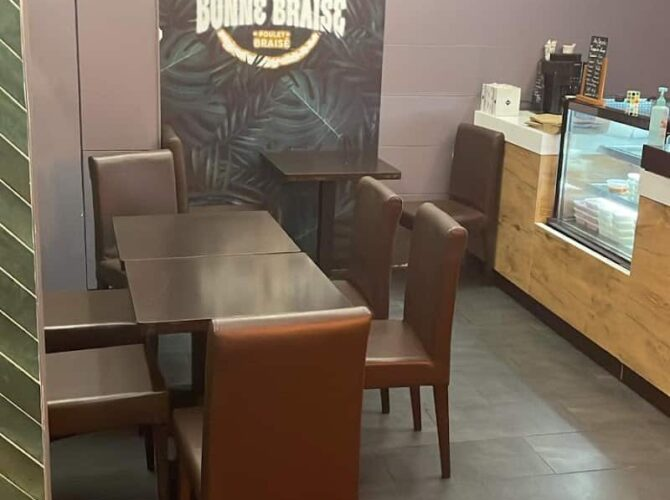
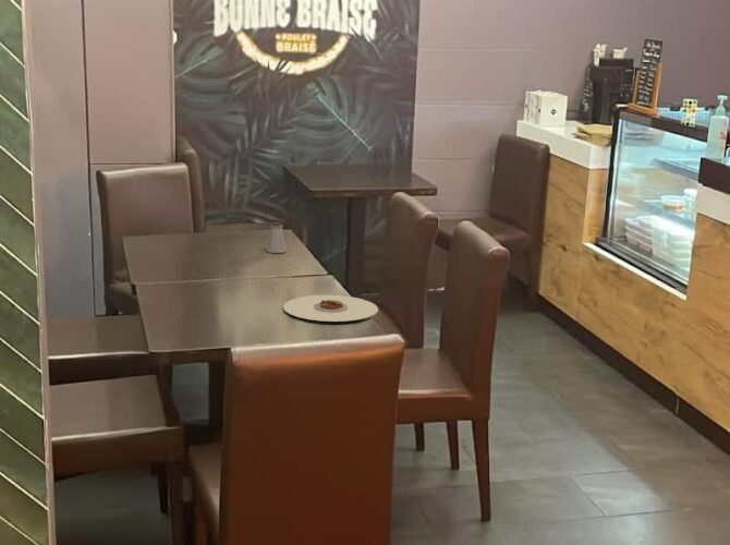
+ plate [282,294,379,323]
+ saltshaker [265,221,288,254]
